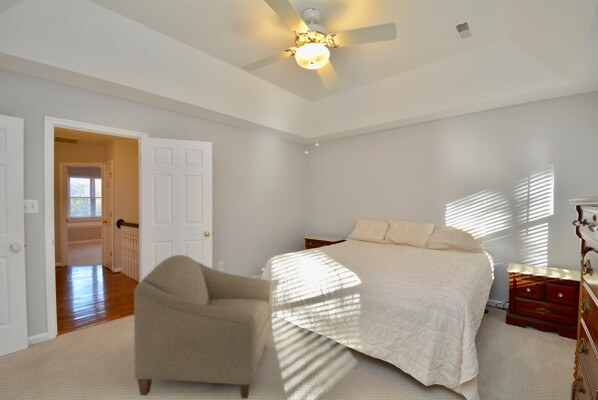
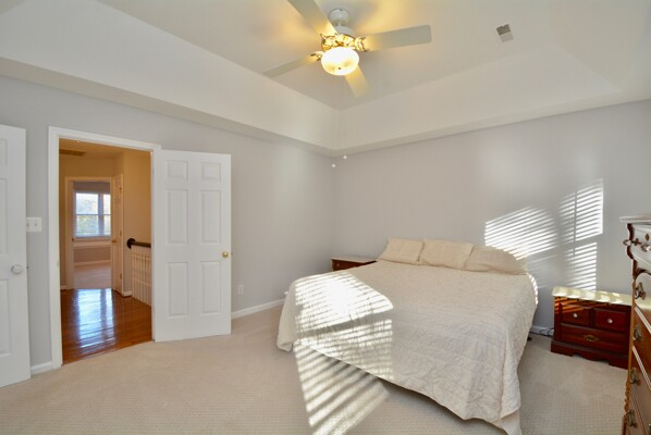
- chair [133,254,273,400]
